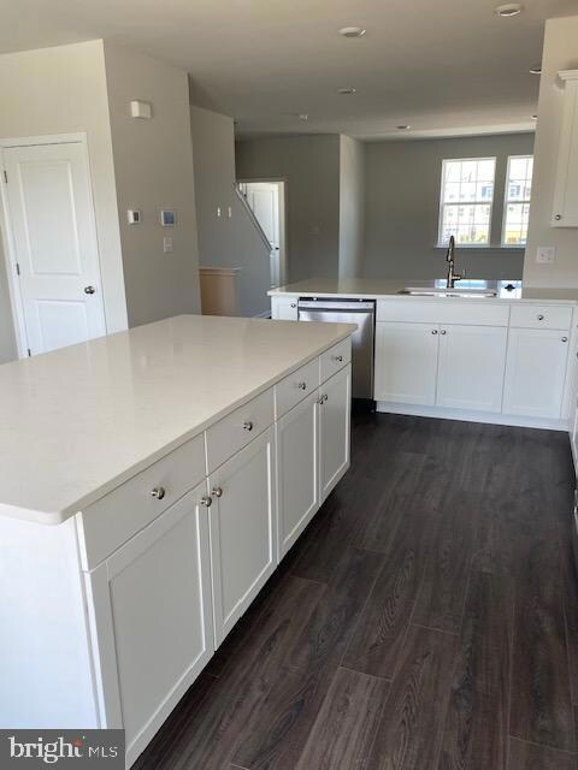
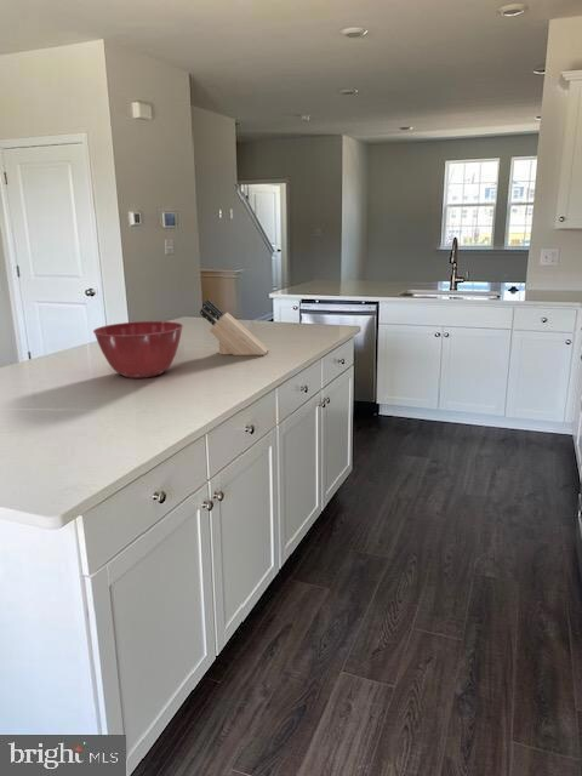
+ mixing bowl [92,320,184,380]
+ knife block [199,298,269,356]
